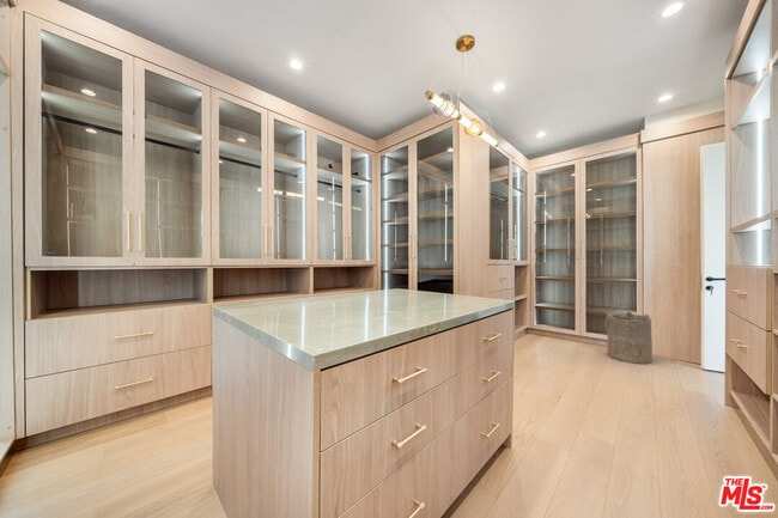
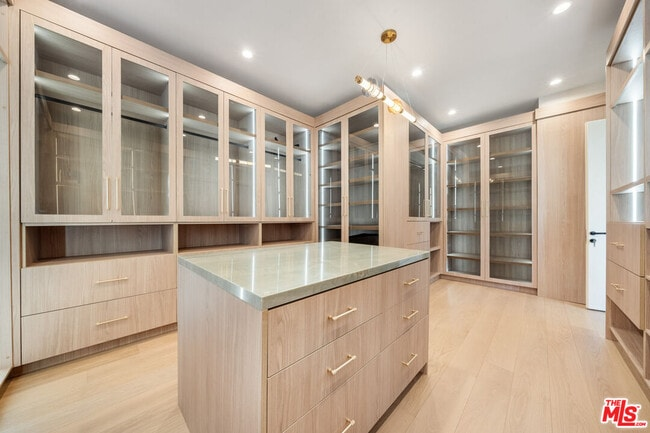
- laundry hamper [603,310,654,365]
